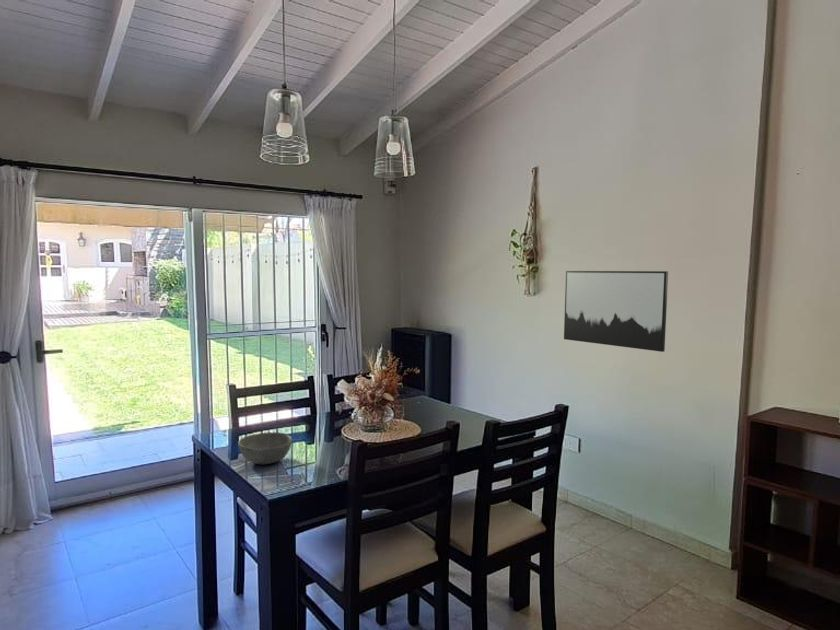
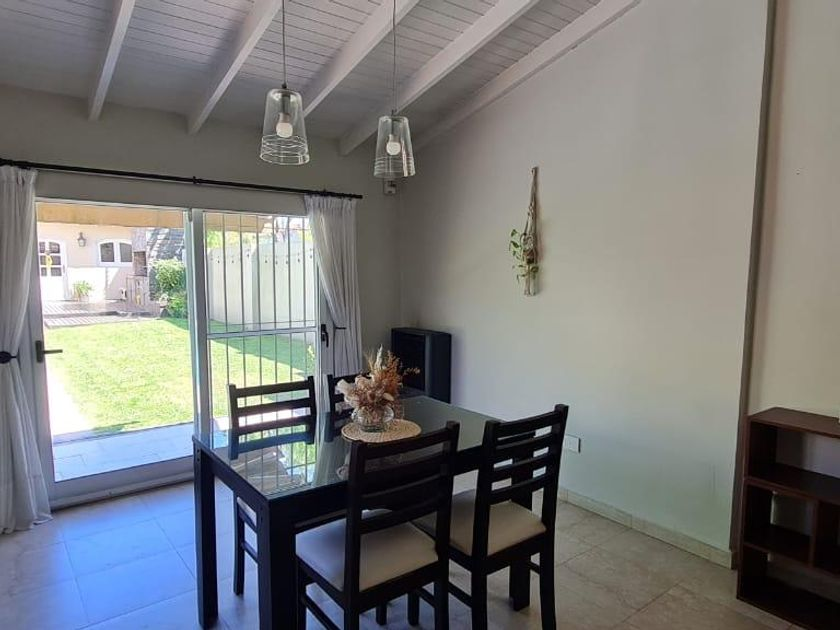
- bowl [237,431,293,465]
- wall art [563,270,669,353]
